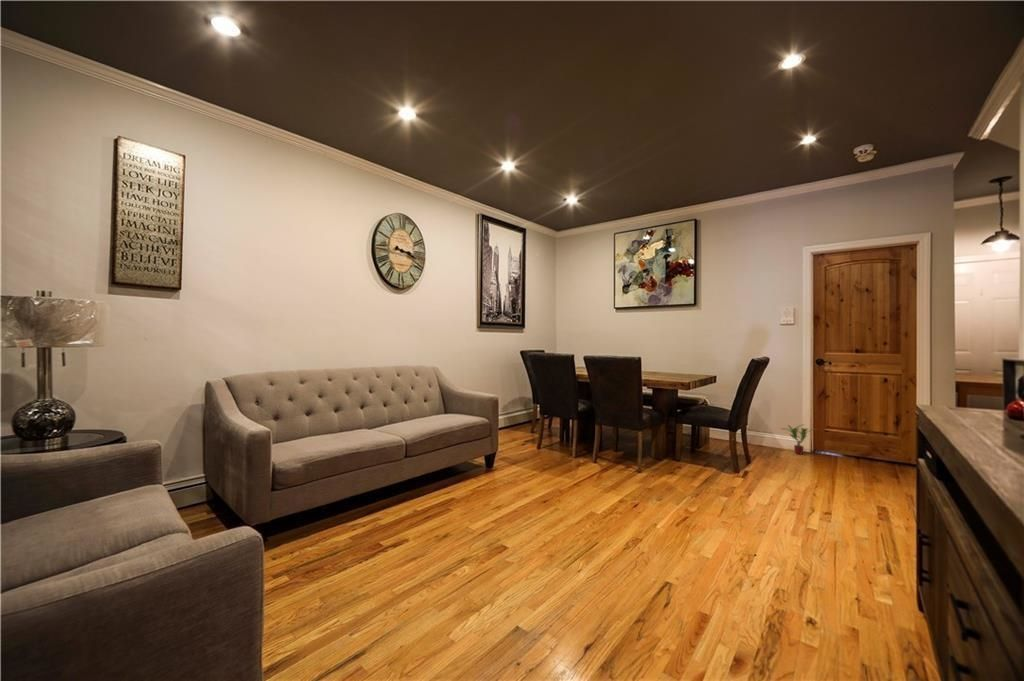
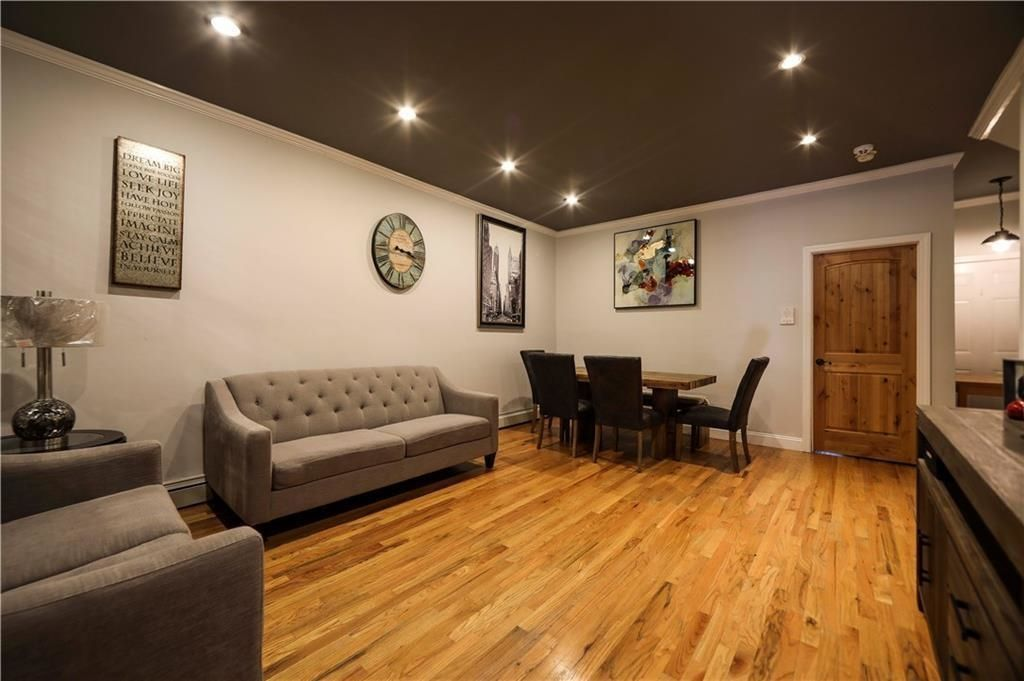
- potted plant [781,423,816,455]
